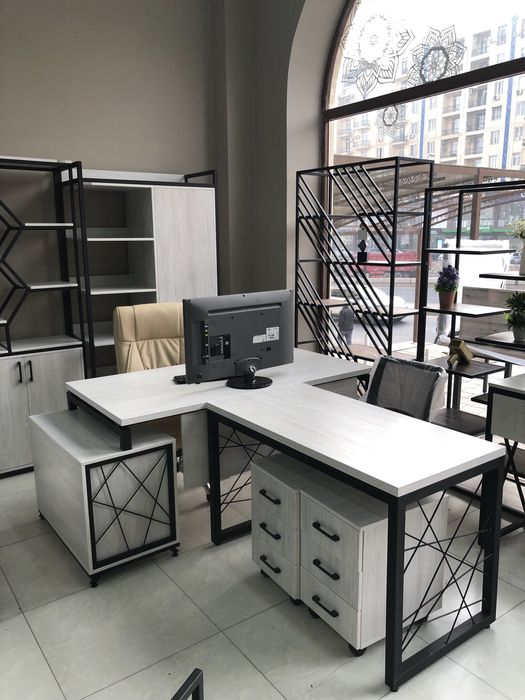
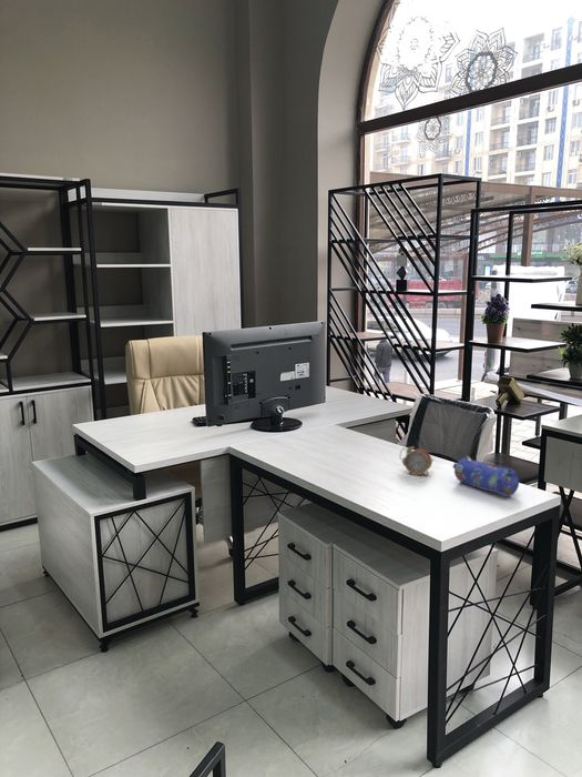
+ alarm clock [398,445,436,476]
+ pencil case [451,455,520,497]
